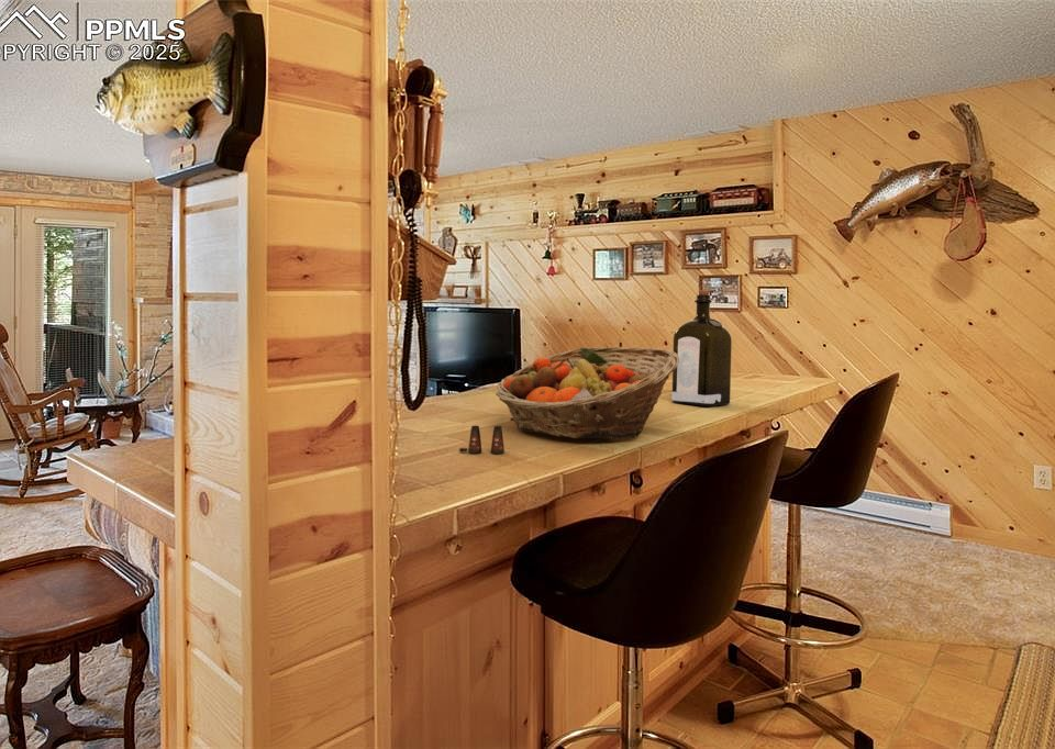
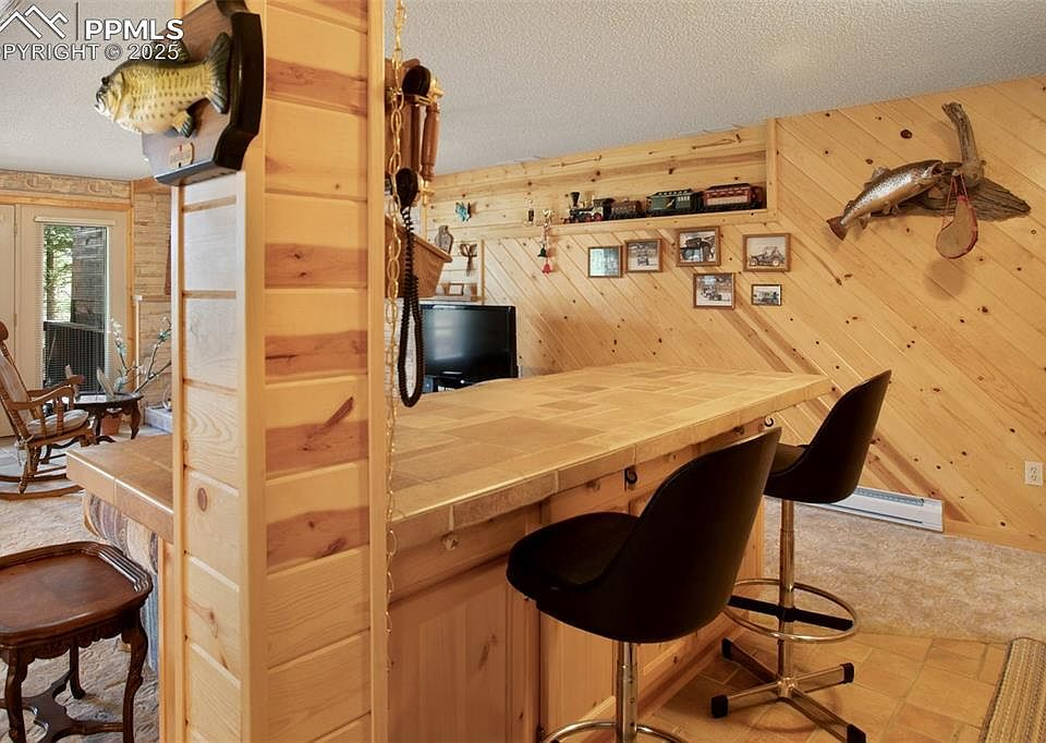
- liquor [670,289,733,407]
- fruit basket [495,346,679,439]
- salt shaker [458,425,506,455]
